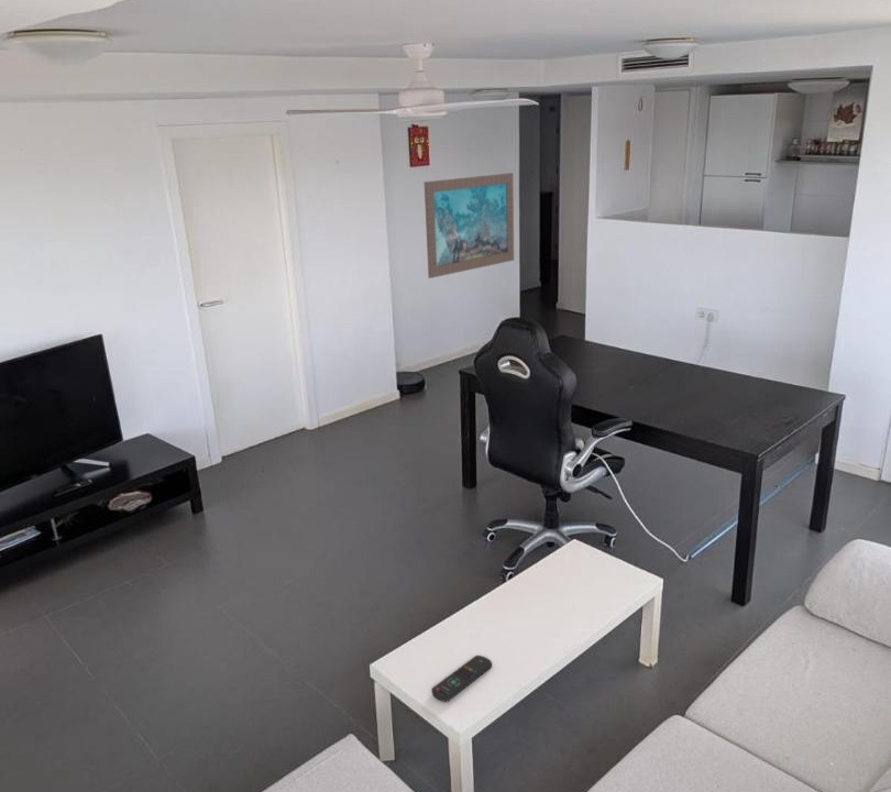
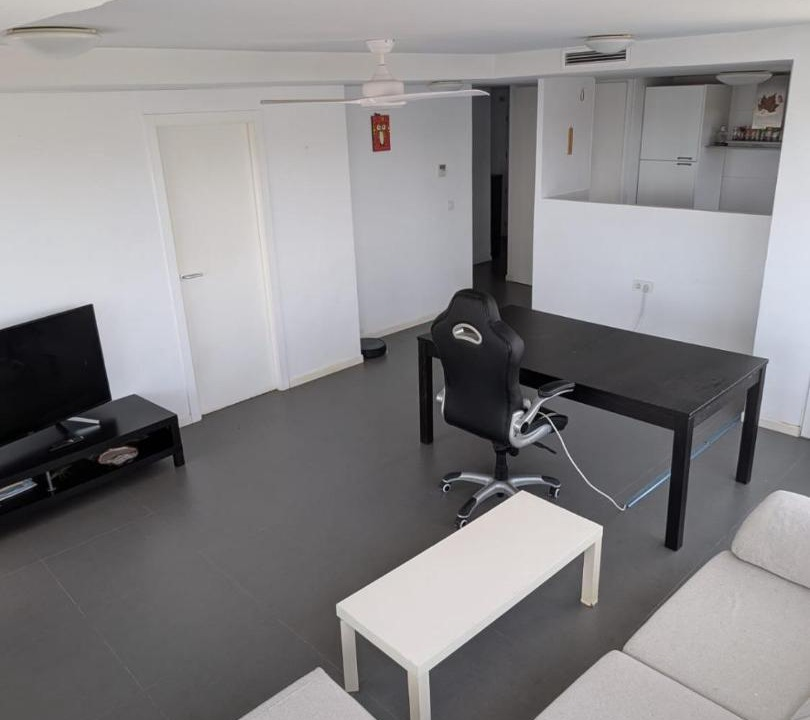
- remote control [431,654,493,703]
- wall art [424,172,515,279]
